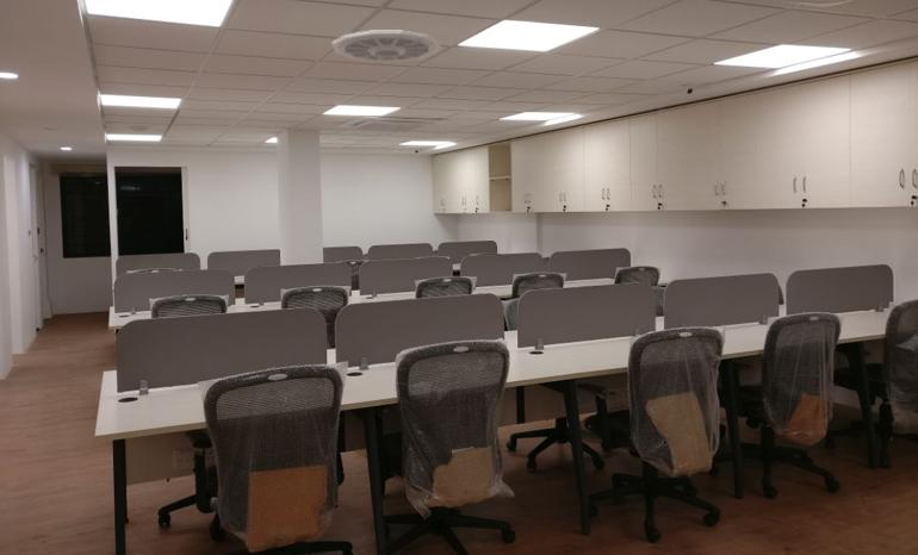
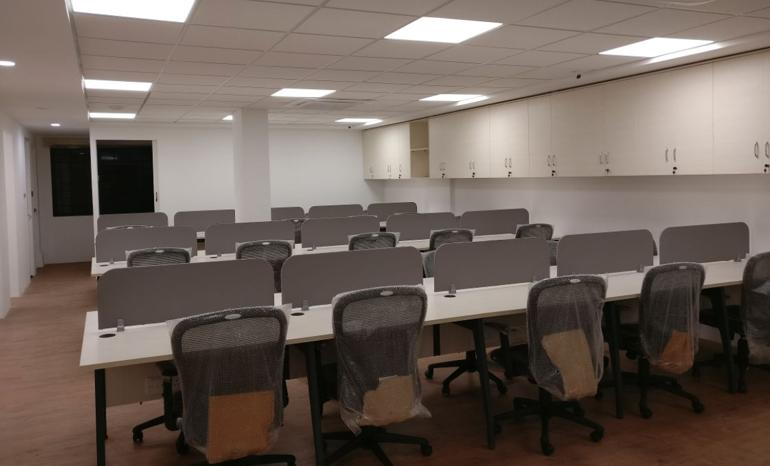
- ceiling vent [331,30,442,63]
